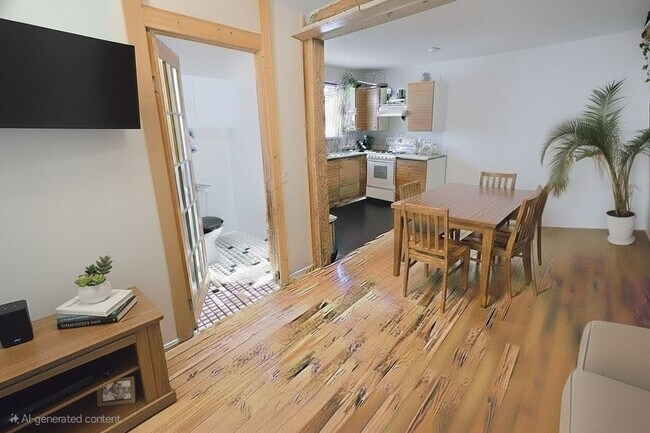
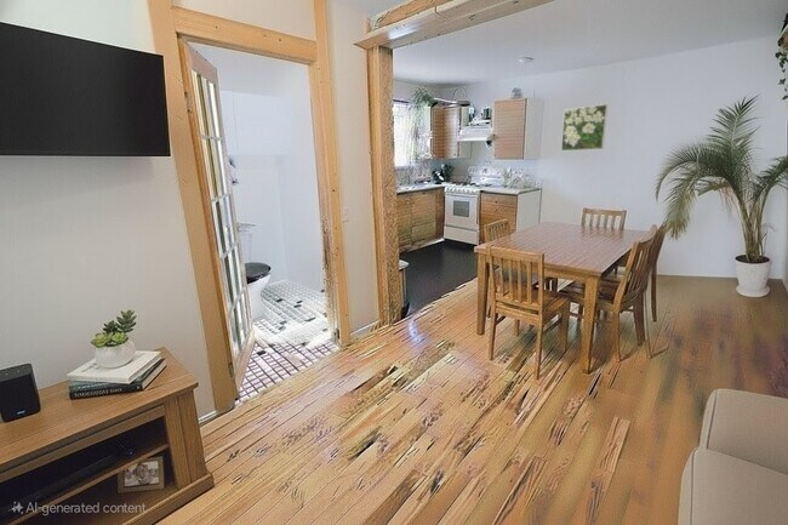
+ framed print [560,103,609,152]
